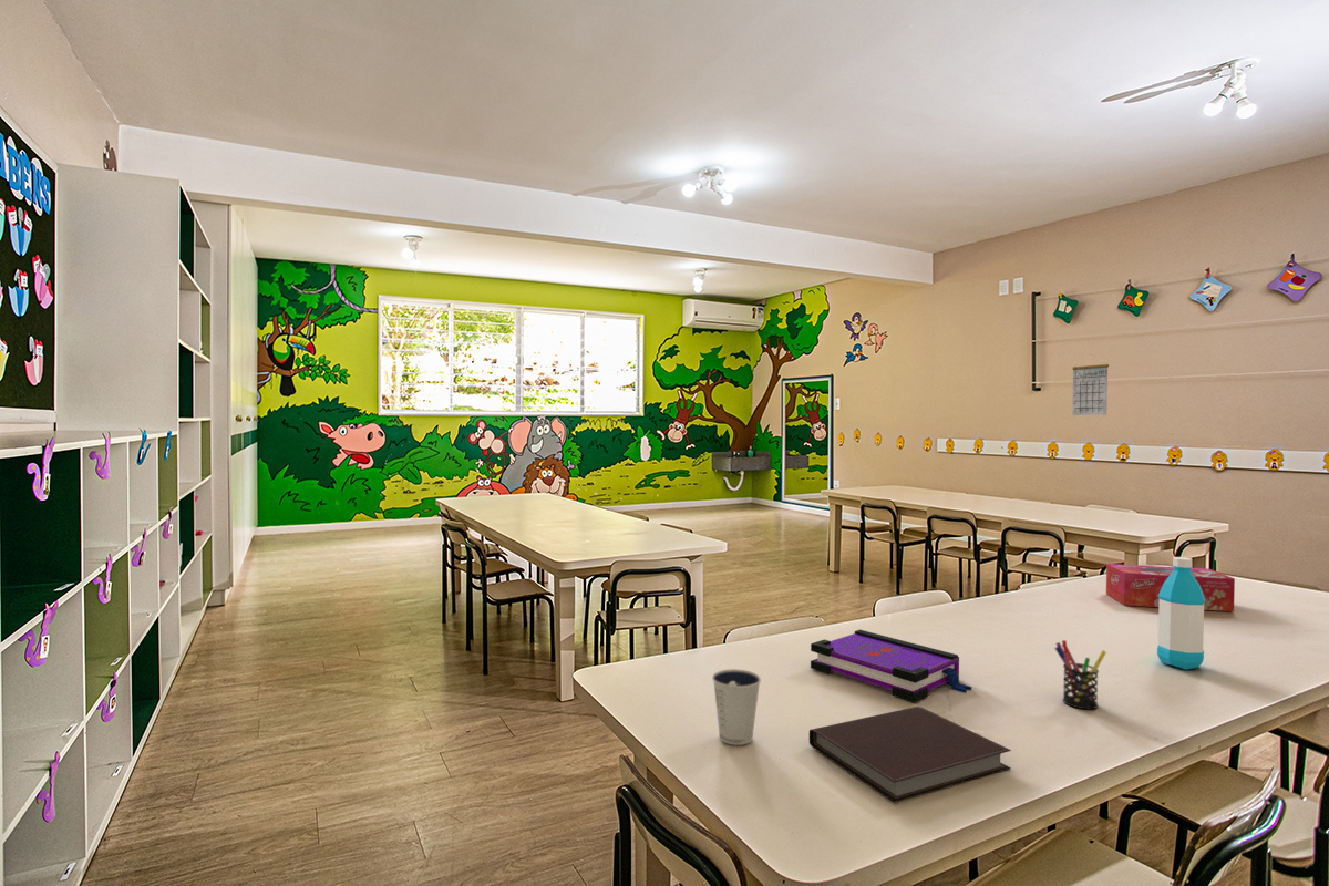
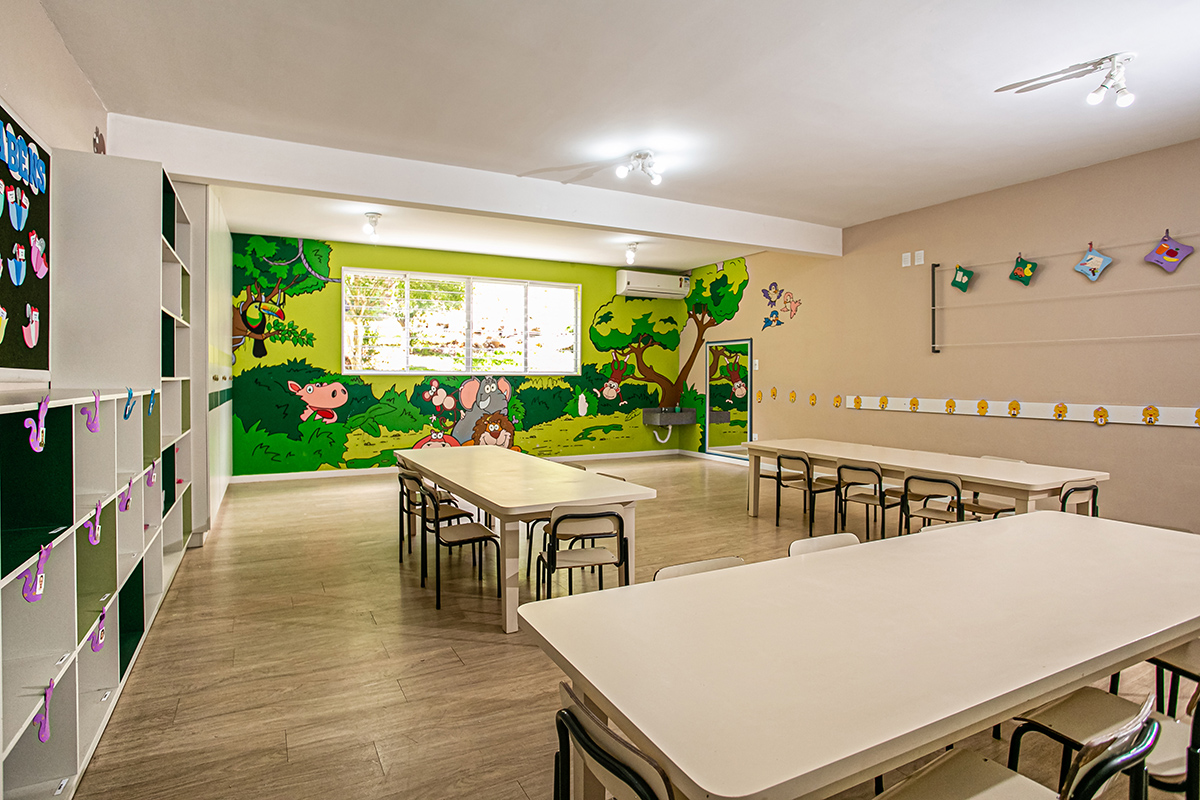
- notebook [808,705,1012,803]
- pen holder [1053,639,1108,710]
- board game [810,628,973,703]
- water bottle [1156,556,1205,671]
- dixie cup [711,668,762,746]
- calendar [1071,353,1110,416]
- tissue box [1105,563,1236,612]
